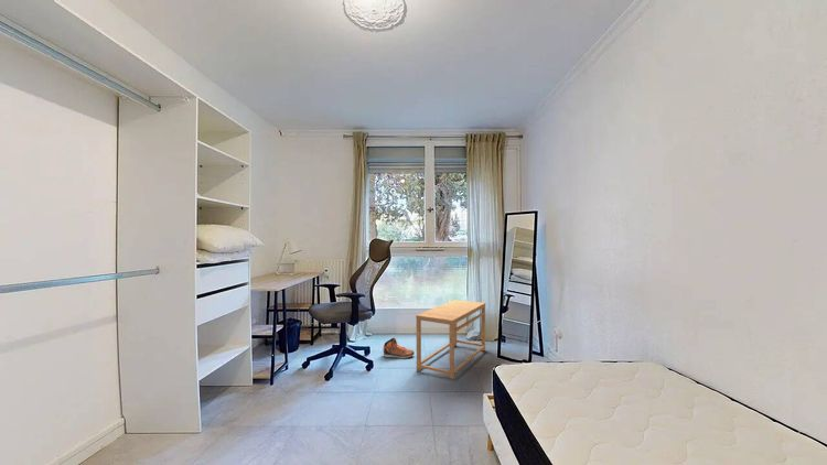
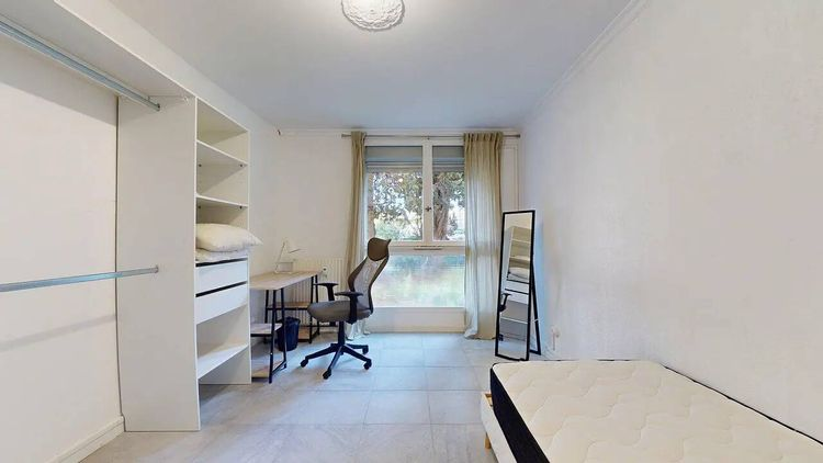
- sneaker [383,337,416,359]
- side table [415,299,486,380]
